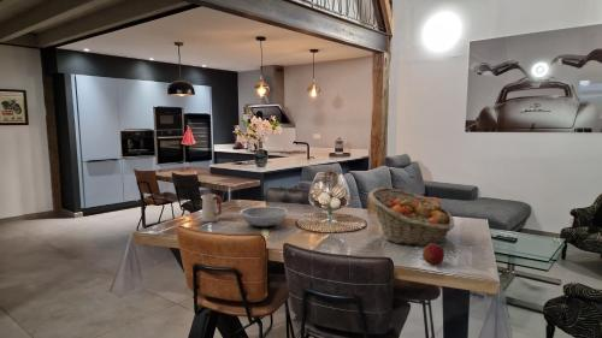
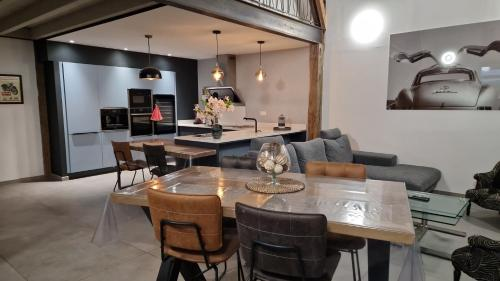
- apple [421,244,445,266]
- dish [240,206,289,227]
- fruit basket [367,186,455,247]
- mug [201,194,223,223]
